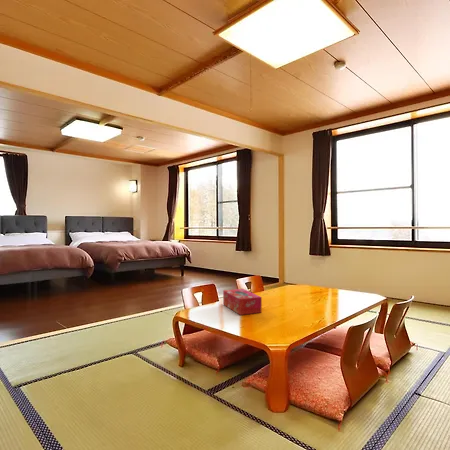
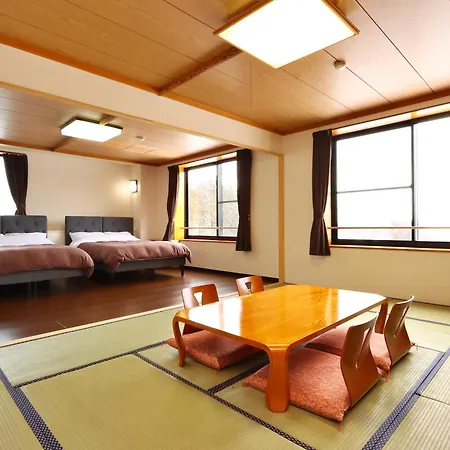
- tissue box [222,288,263,316]
